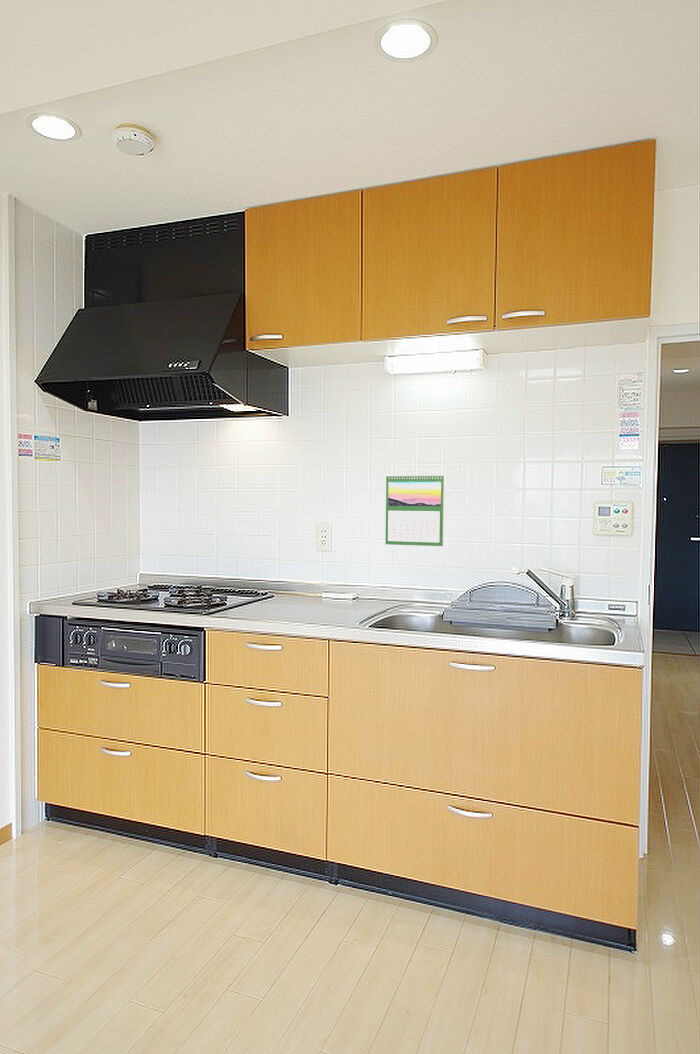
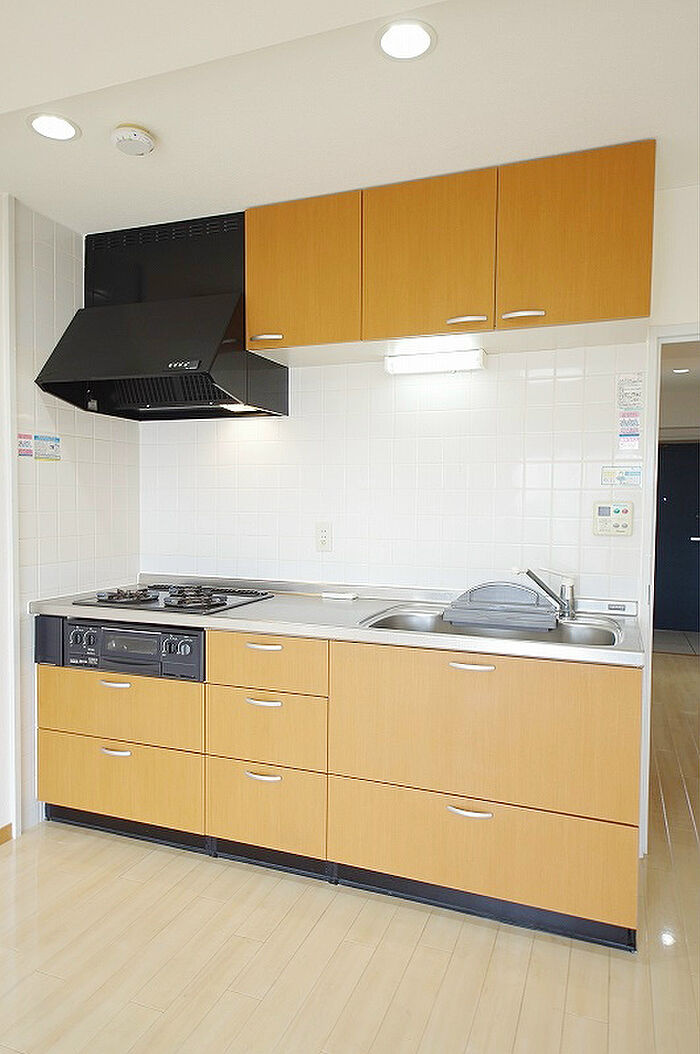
- calendar [385,472,445,547]
